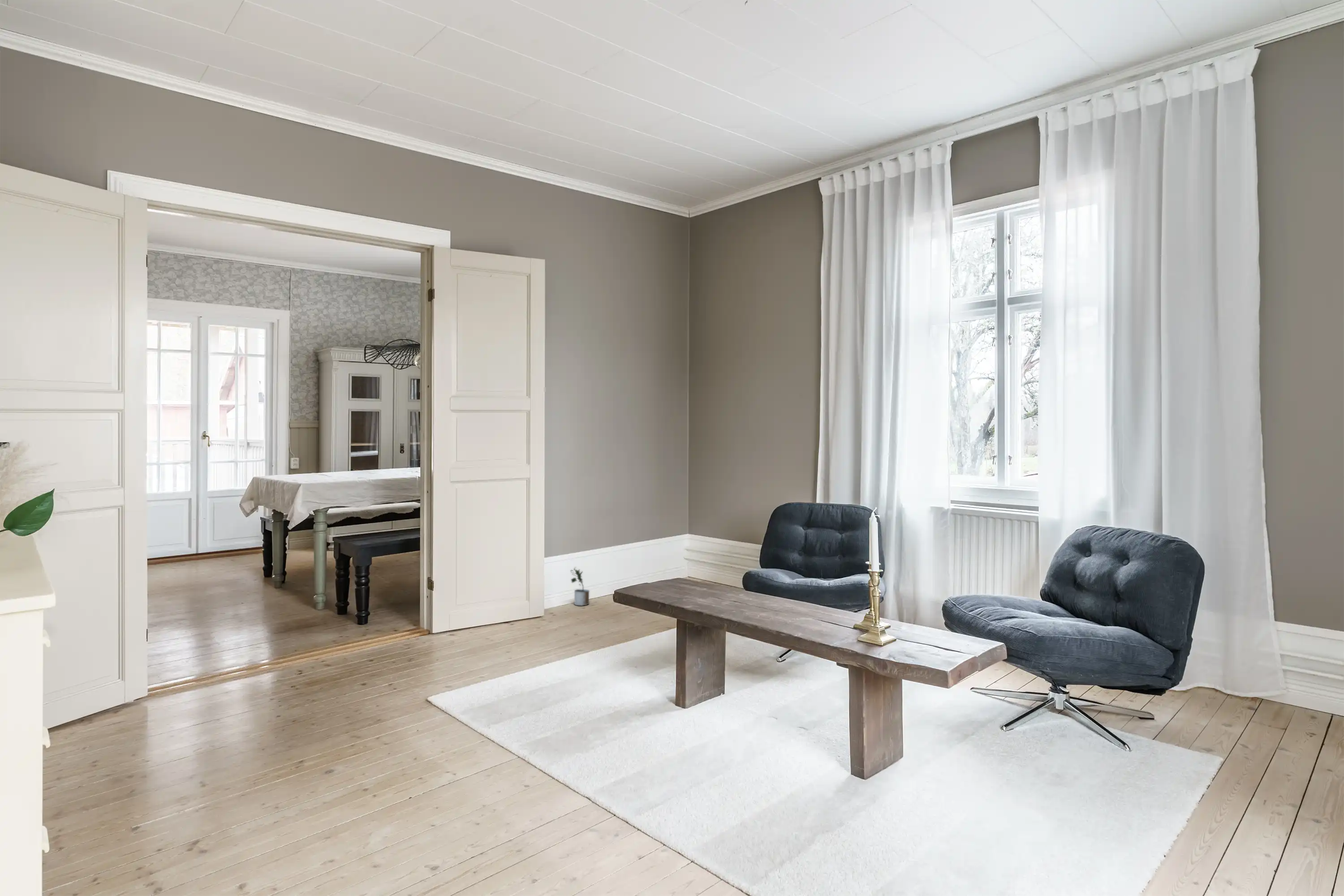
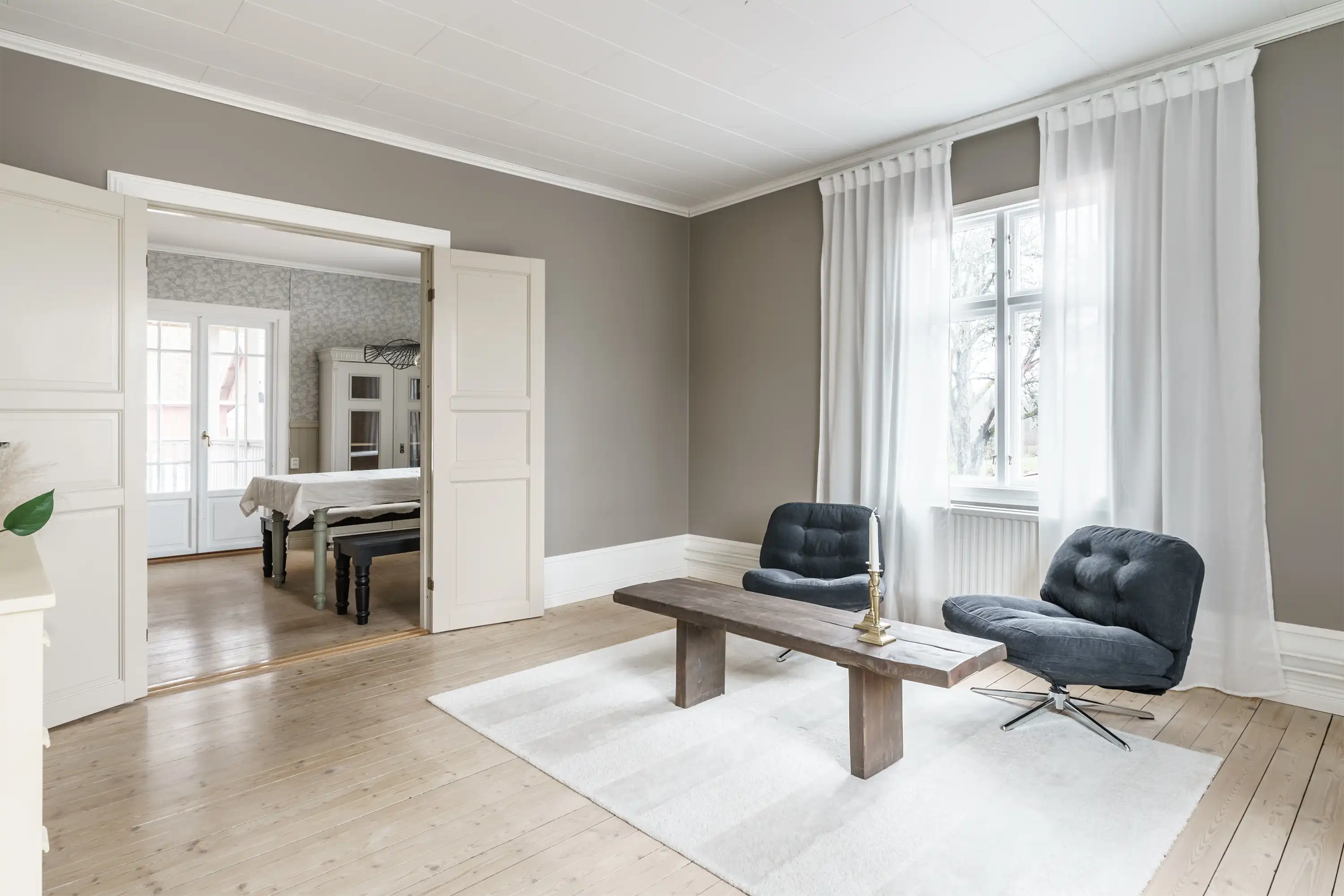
- potted plant [570,566,590,606]
